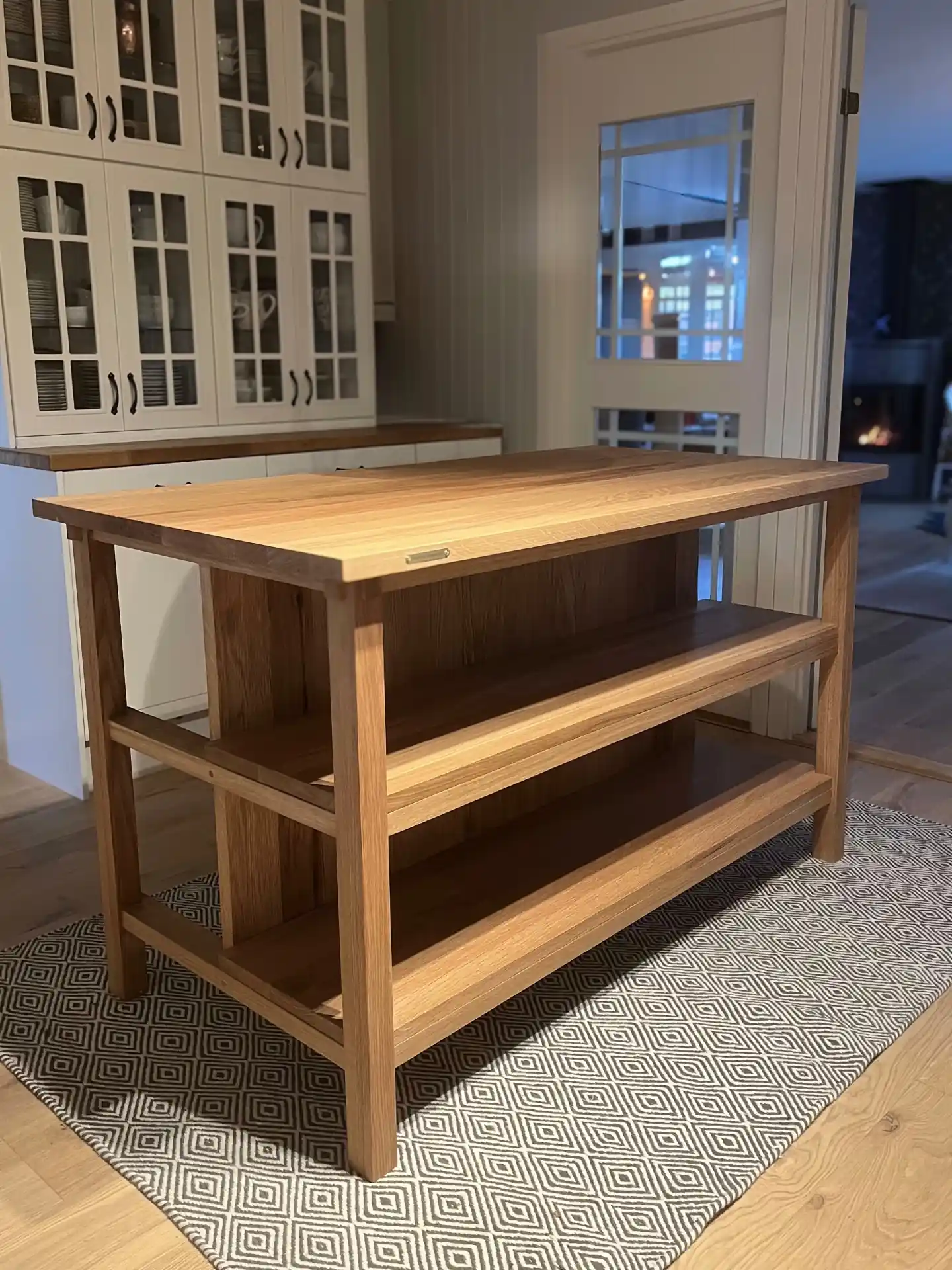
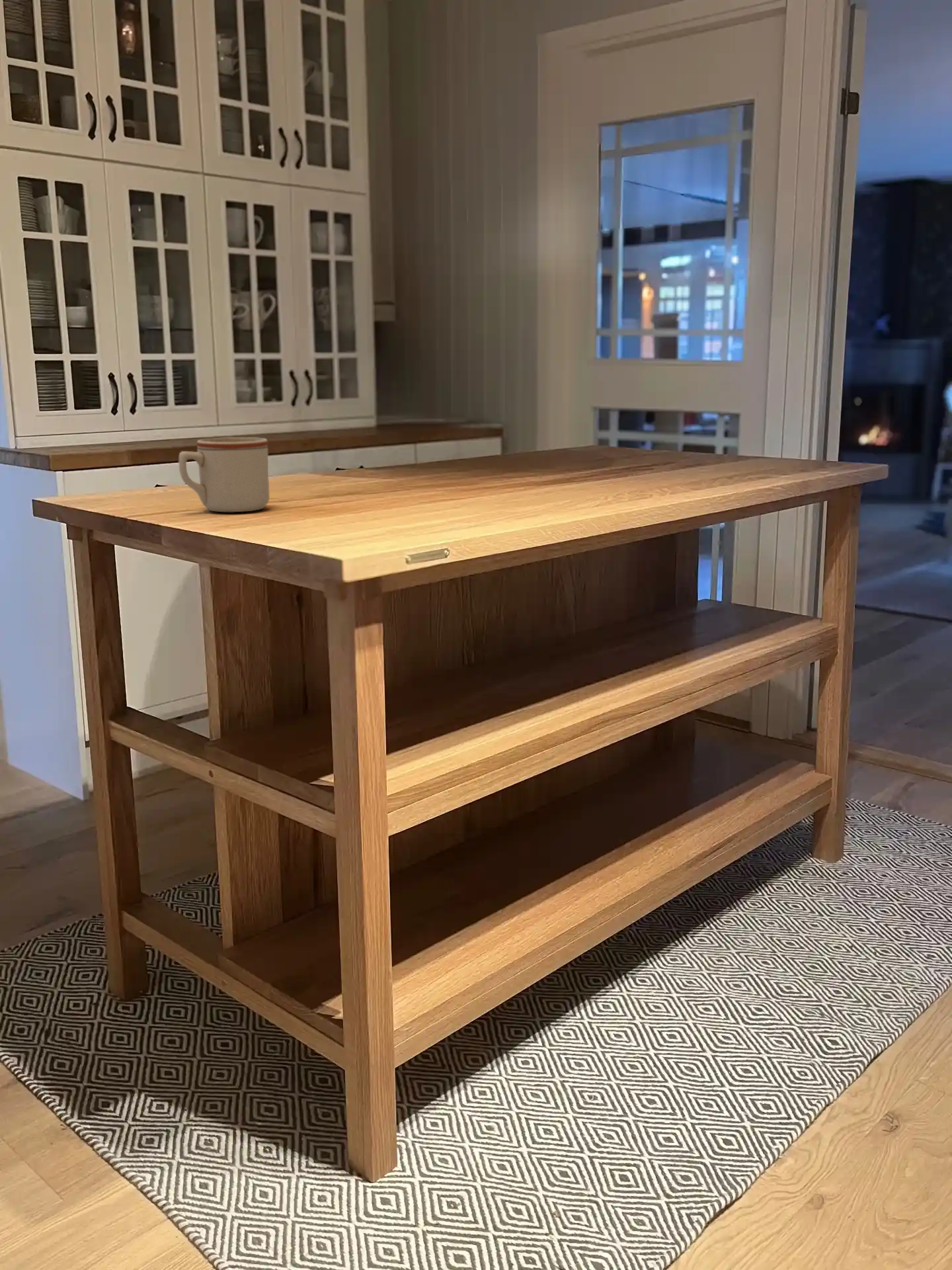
+ mug [178,437,270,513]
